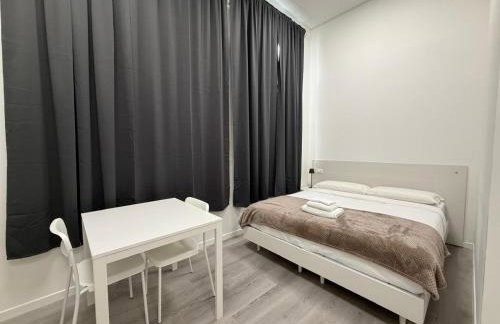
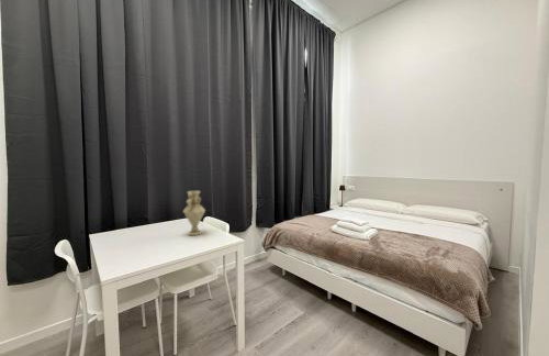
+ vase [182,190,206,236]
